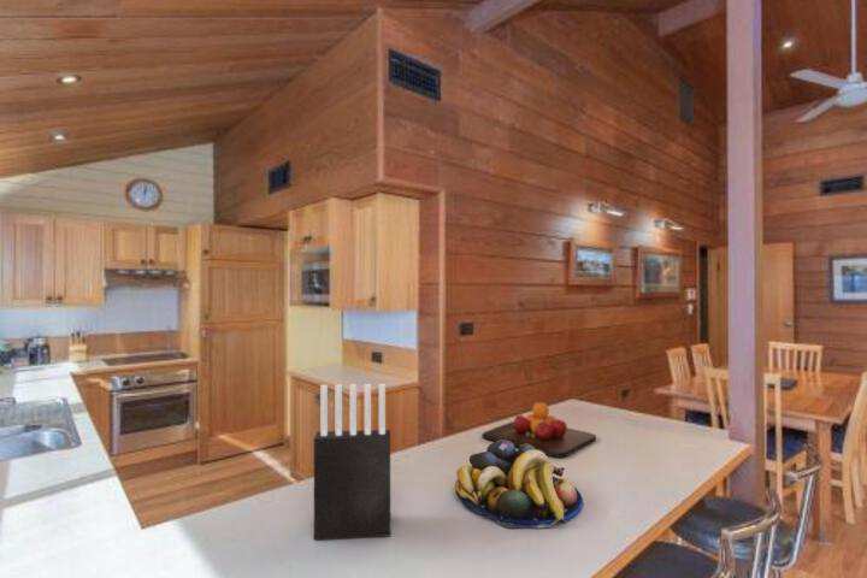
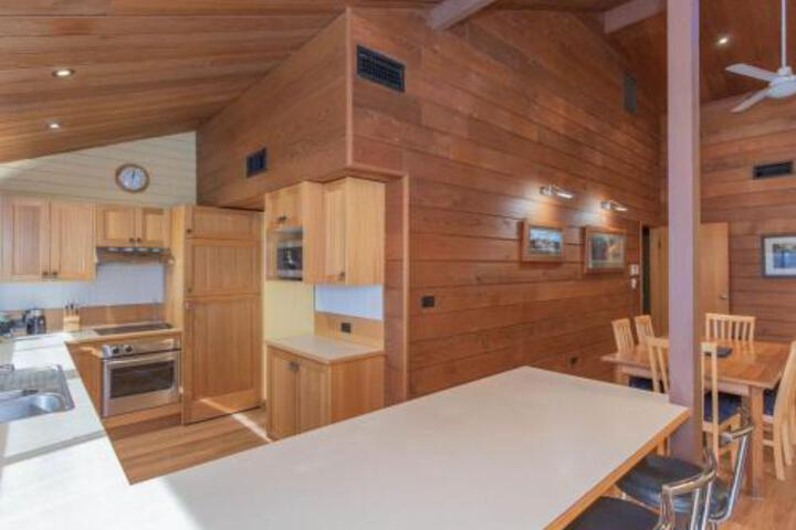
- chopping board [480,401,597,459]
- knife block [313,383,391,541]
- fruit bowl [454,441,584,530]
